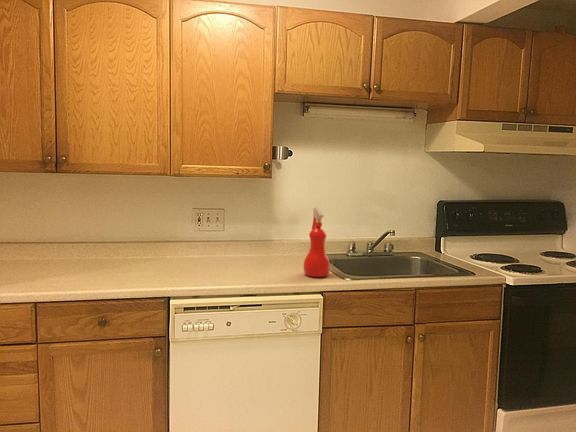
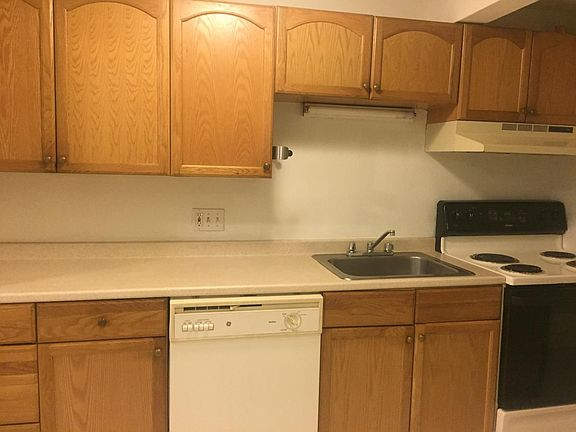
- spray bottle [303,207,331,278]
